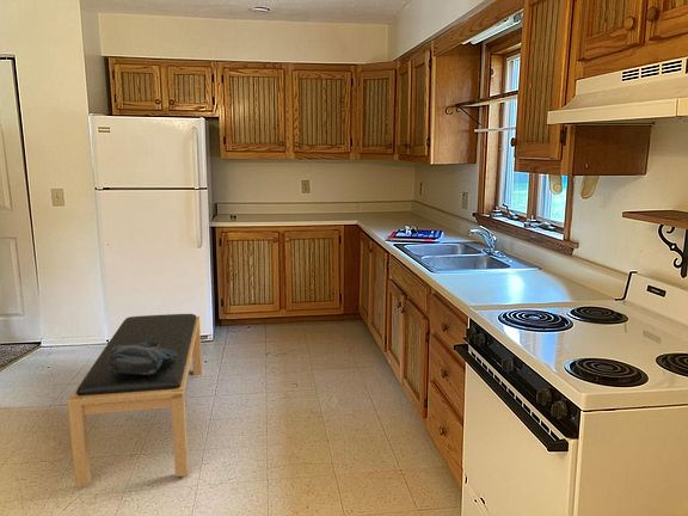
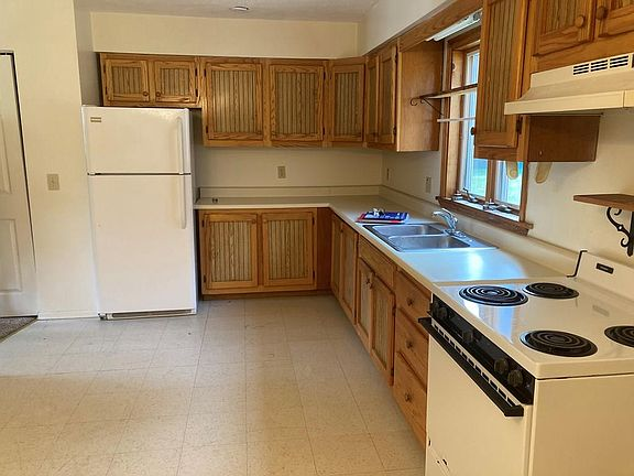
- bench [67,313,203,489]
- tote bag [108,342,177,376]
